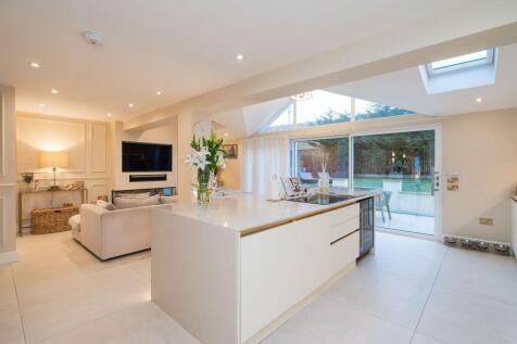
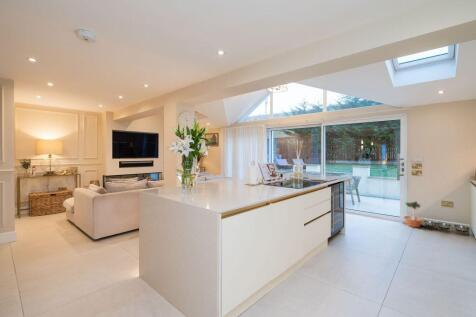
+ potted tree [403,199,425,228]
